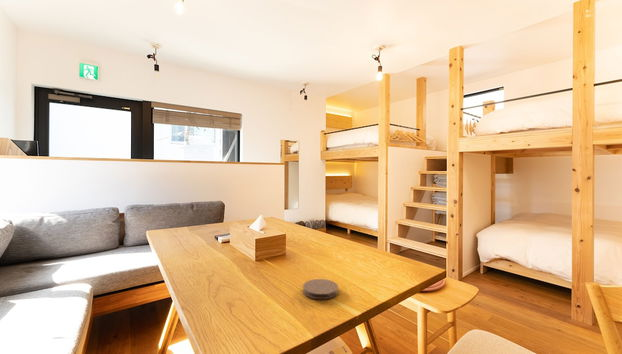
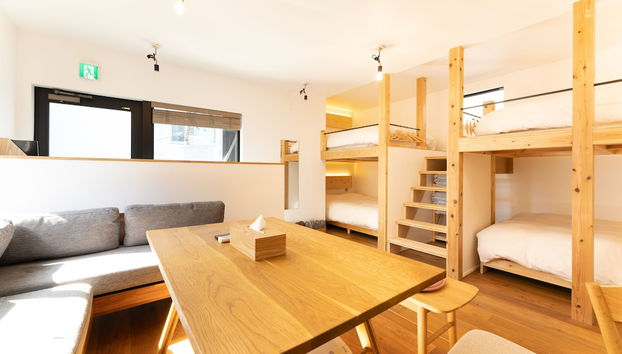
- coaster [302,278,339,300]
